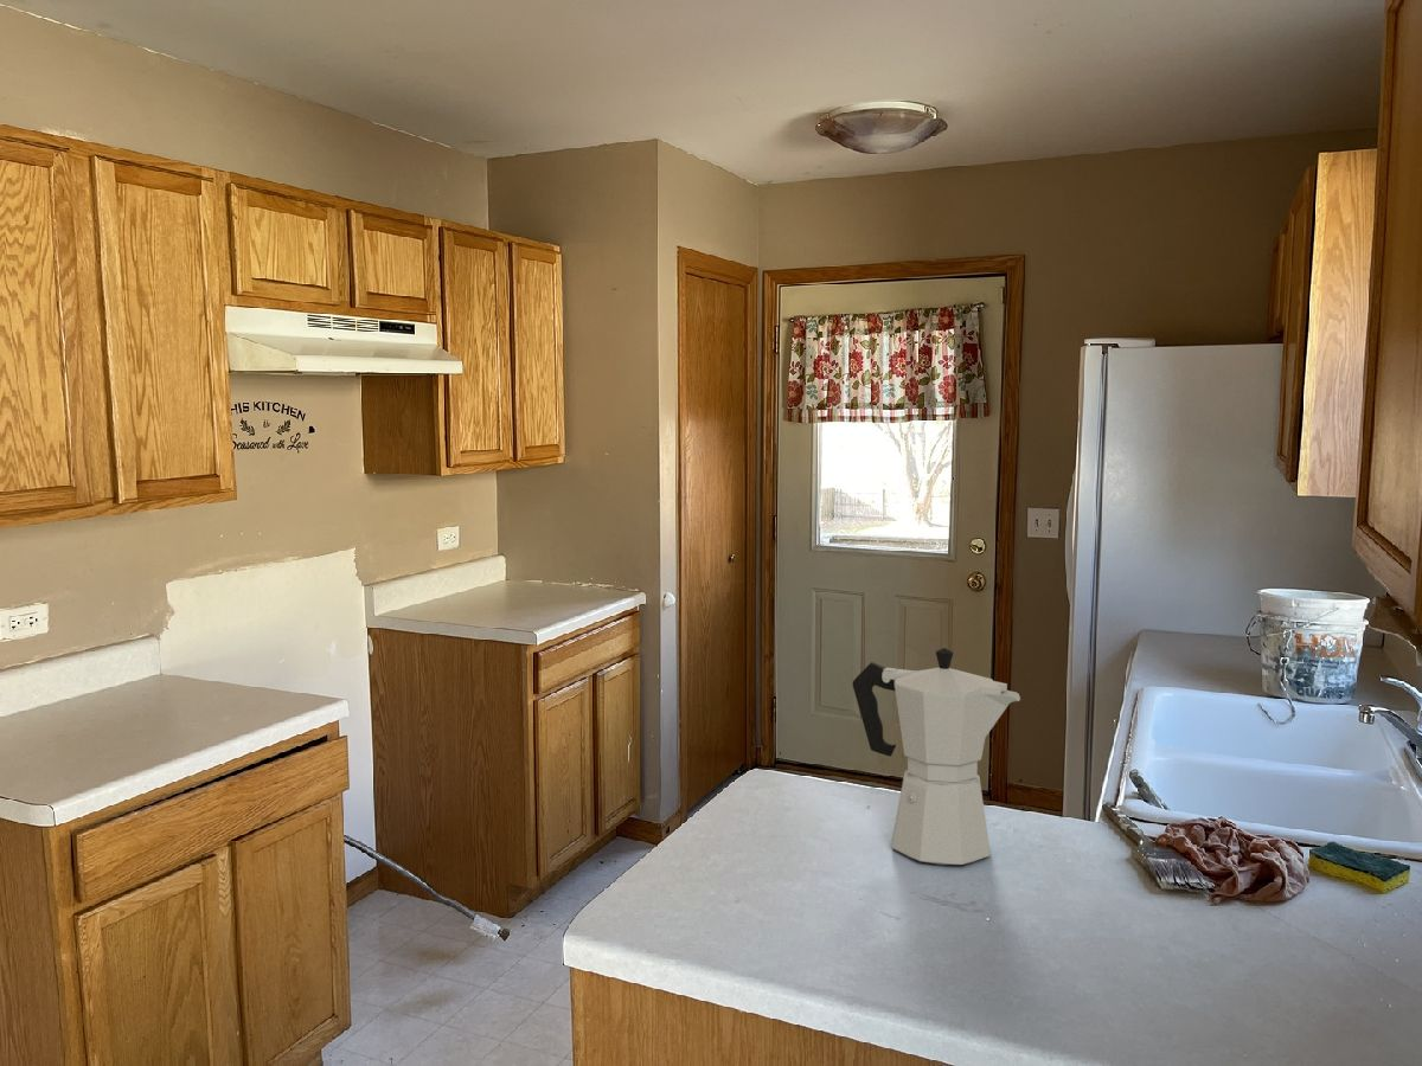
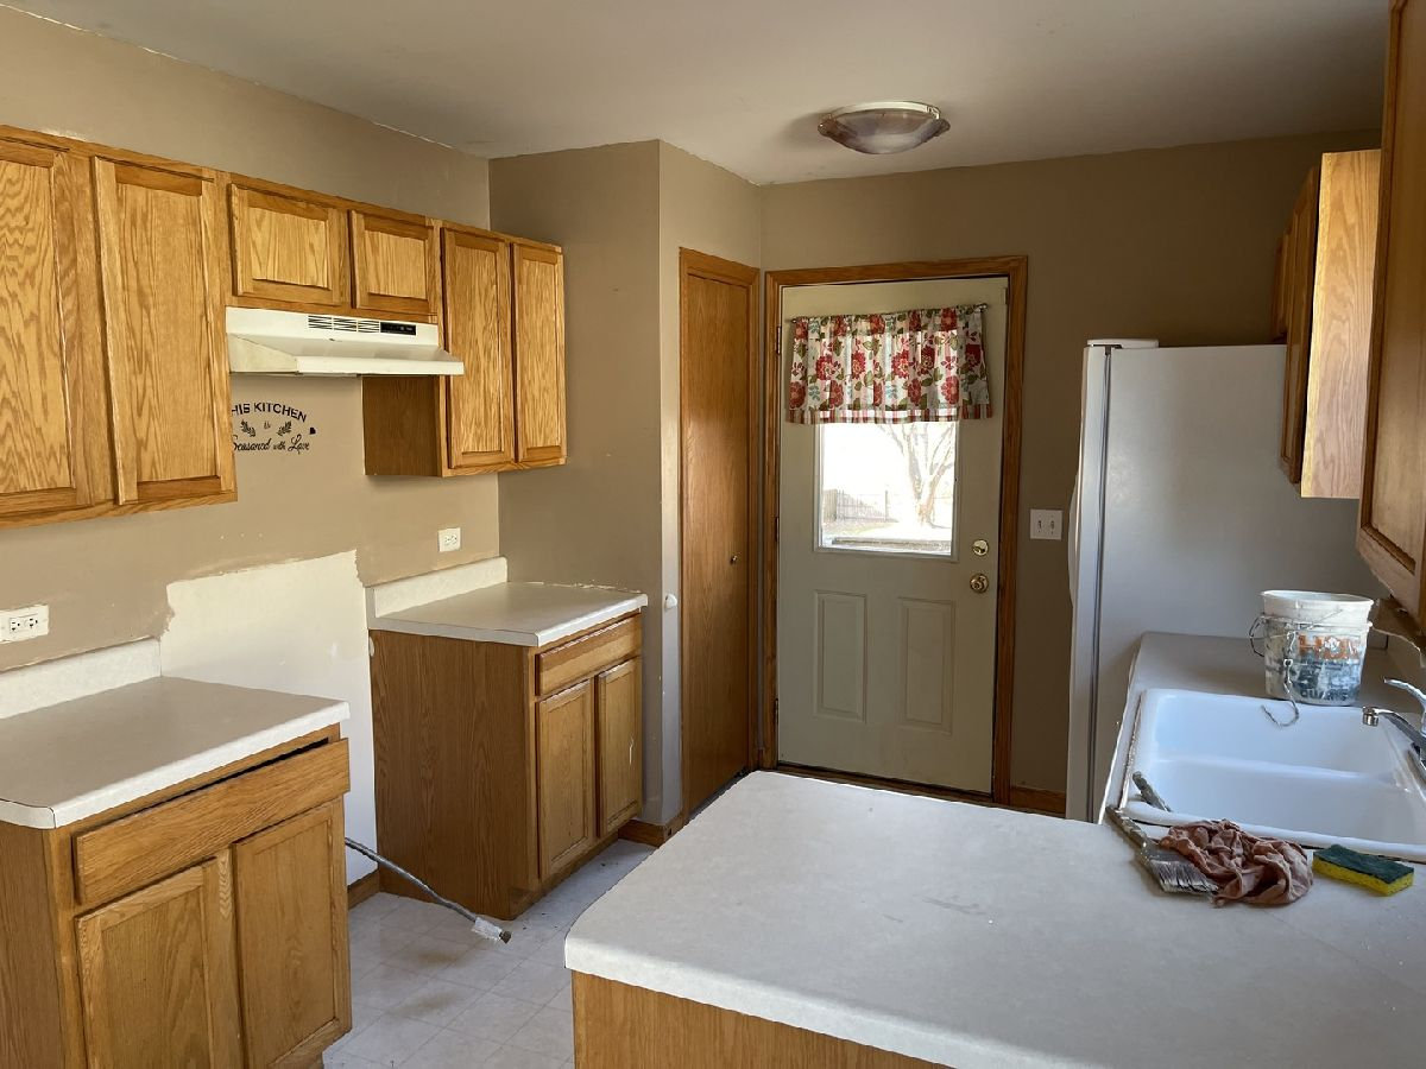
- moka pot [852,647,1021,866]
